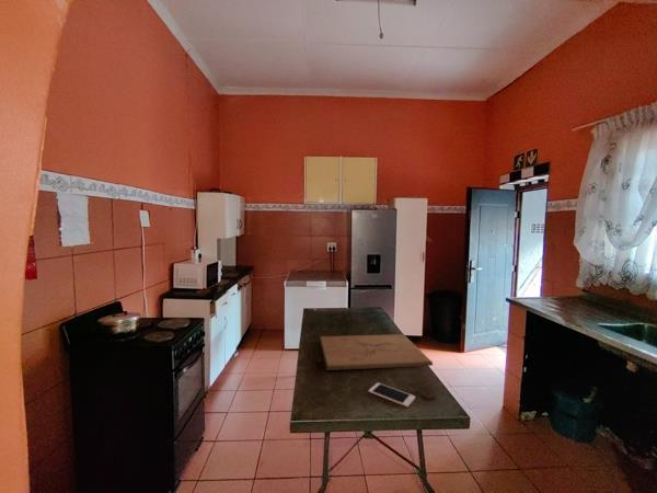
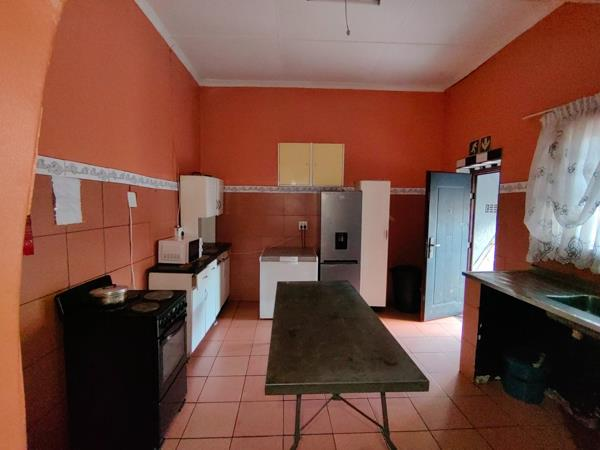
- cell phone [368,381,416,409]
- cutting board [318,333,434,371]
